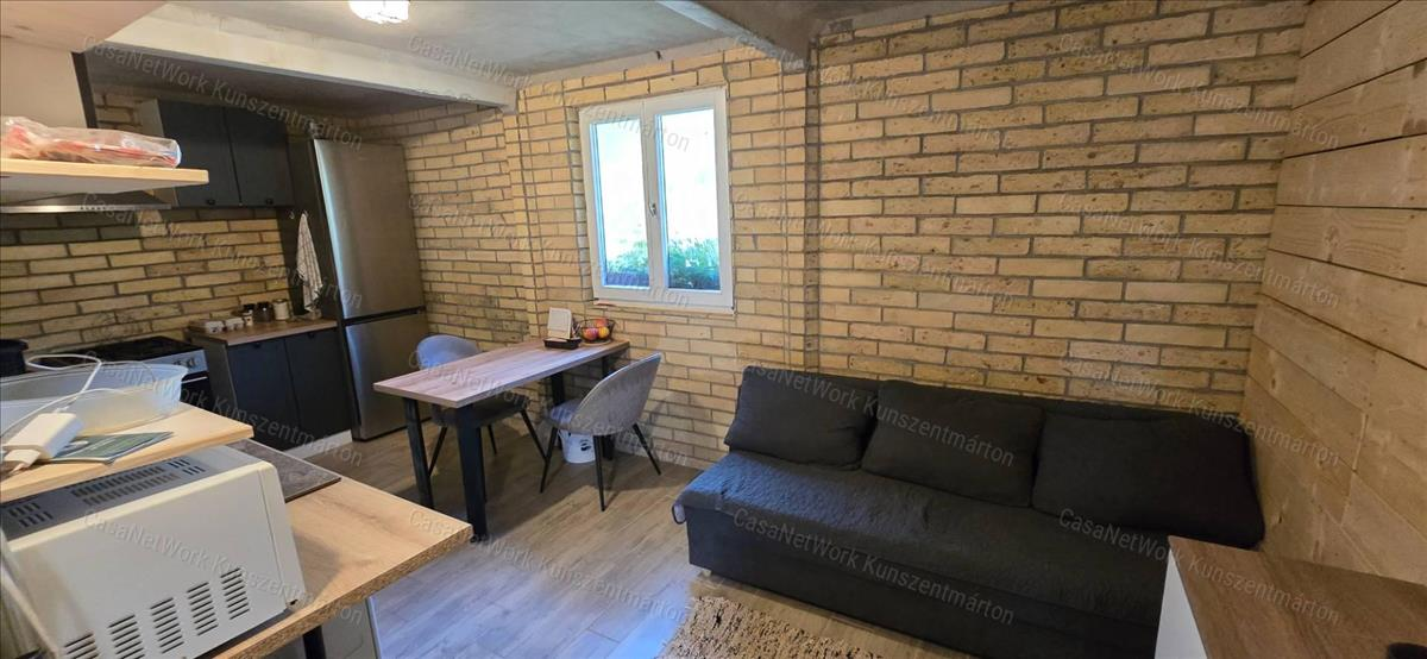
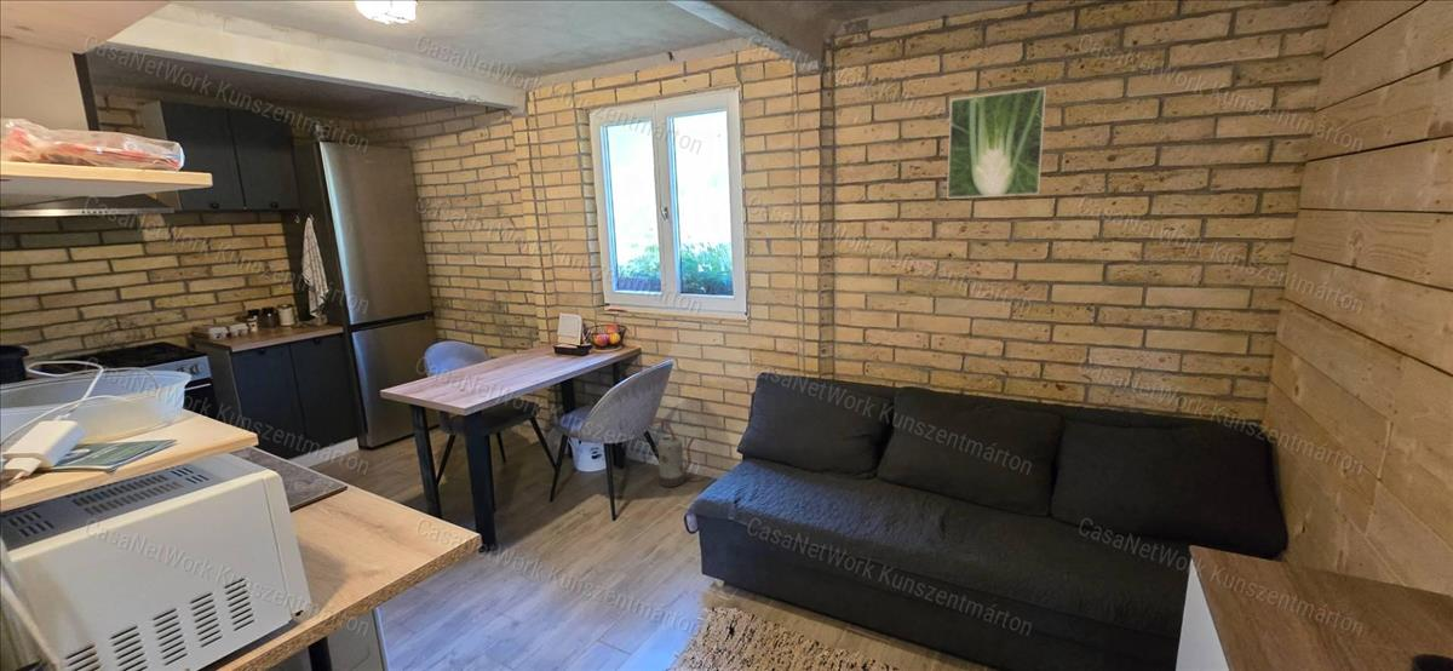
+ watering can [648,419,695,488]
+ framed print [946,86,1047,200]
